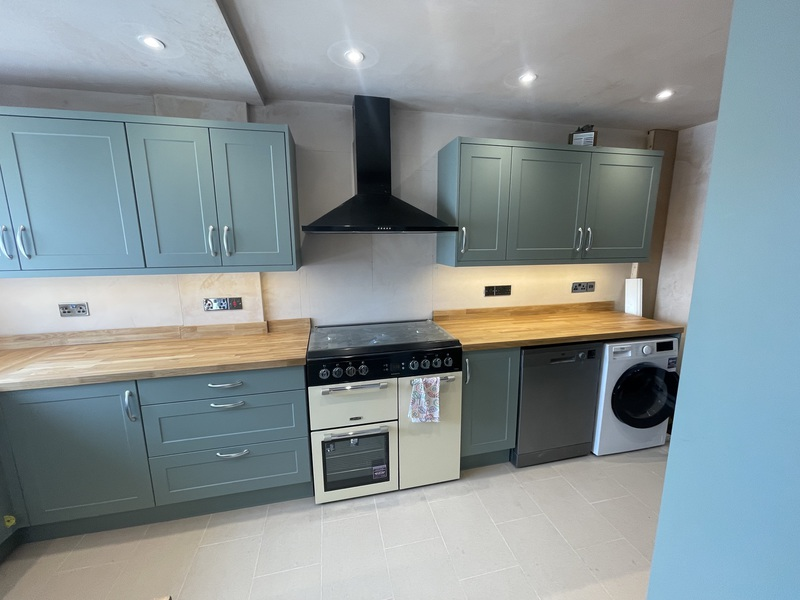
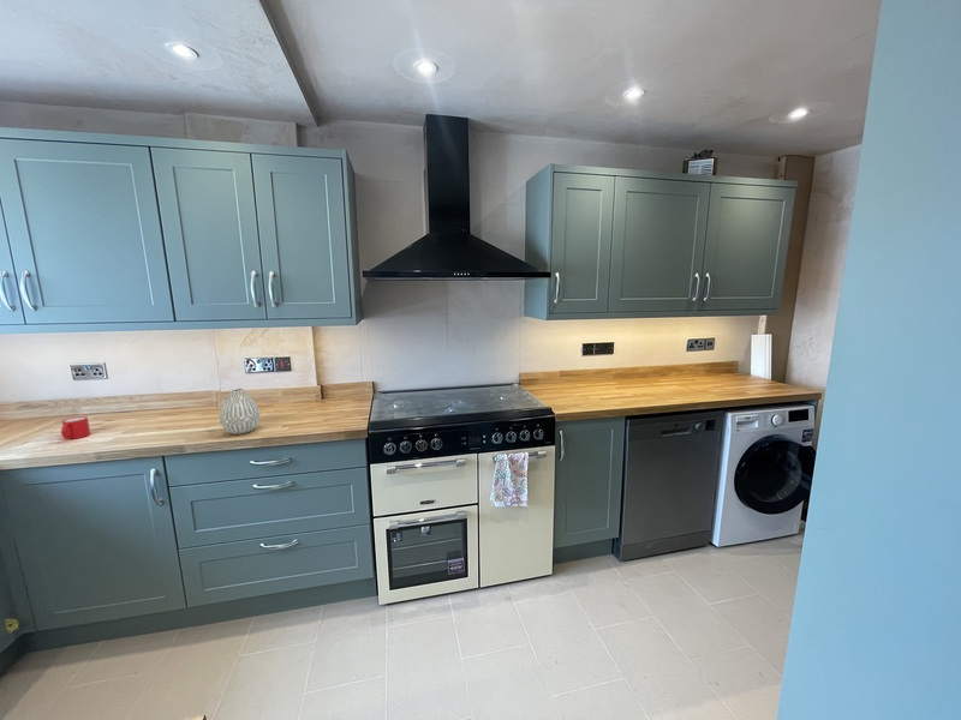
+ mug [60,415,91,440]
+ vase [219,388,261,436]
